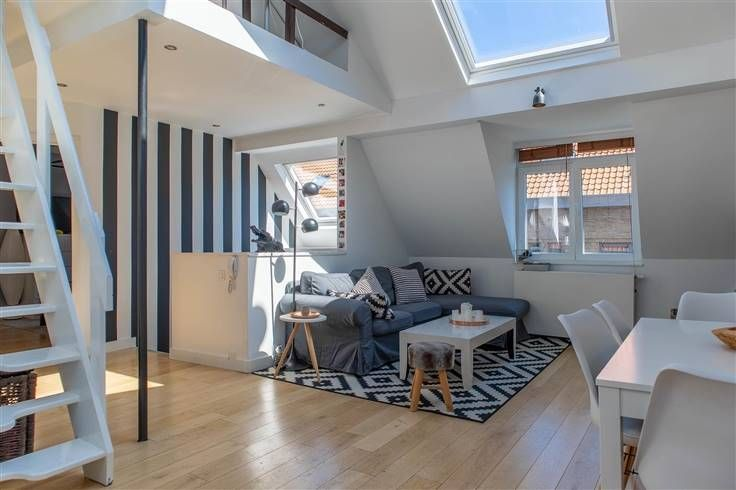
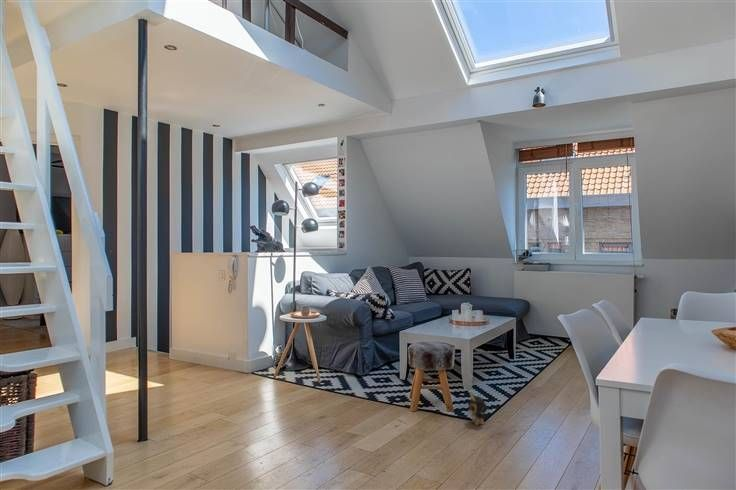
+ plush toy [467,390,488,426]
